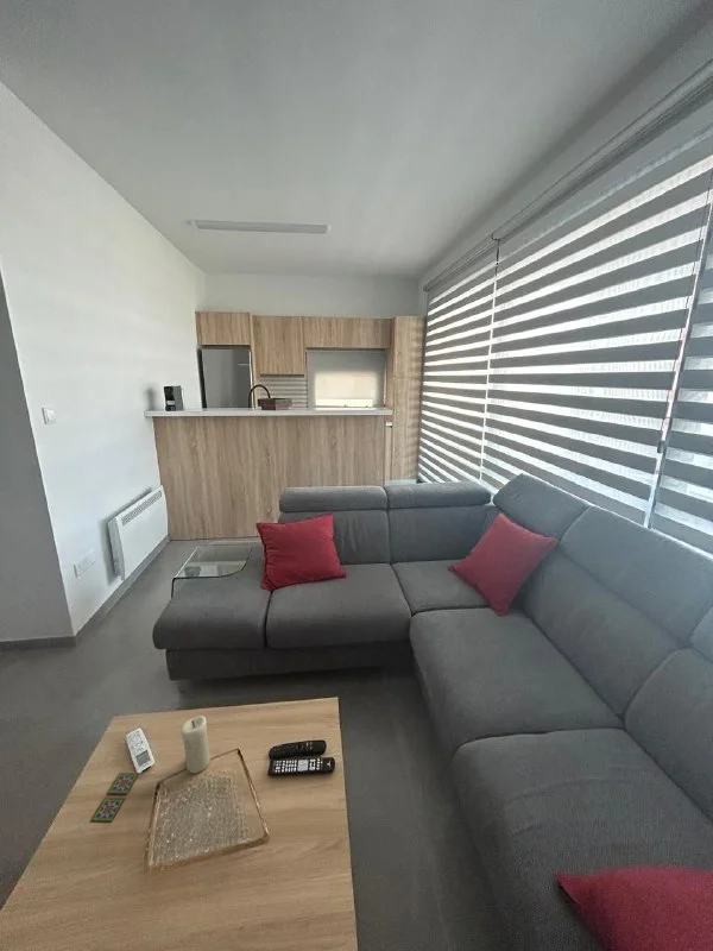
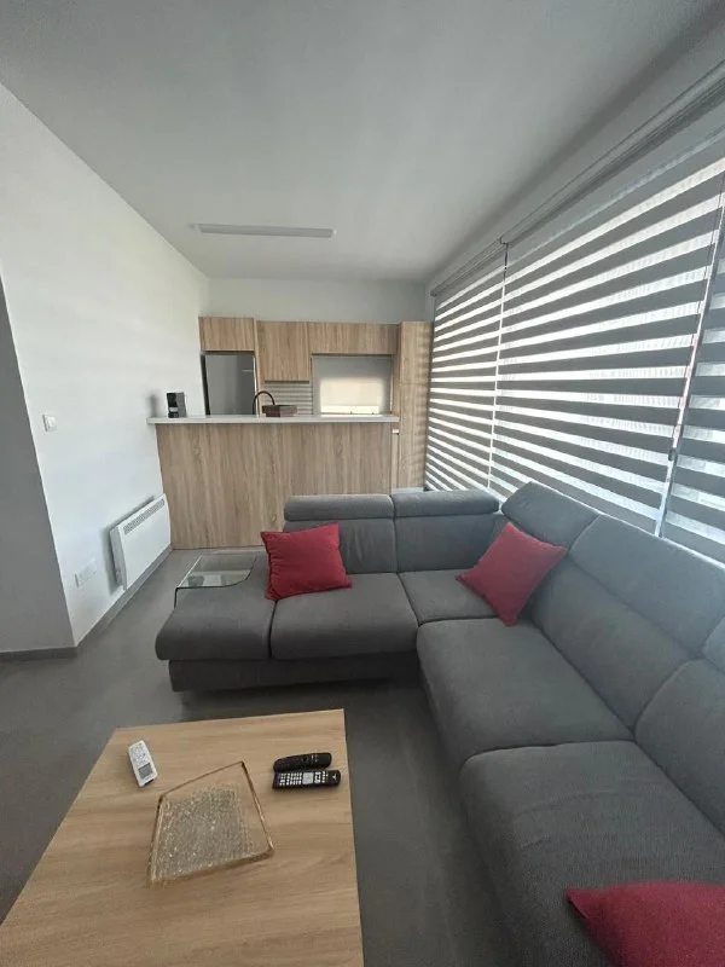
- coaster [89,771,139,823]
- candle [179,714,212,774]
